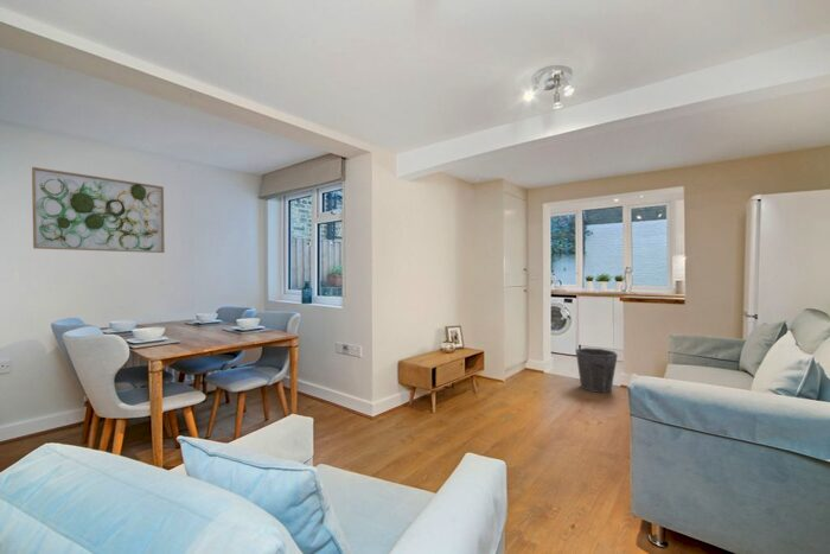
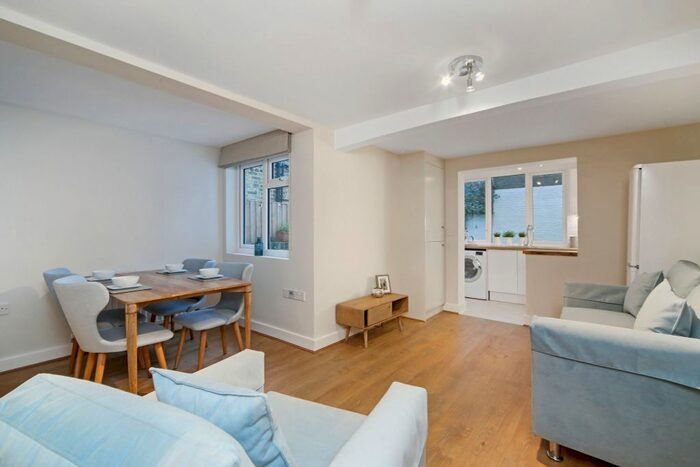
- waste bin [575,346,619,394]
- wall art [31,166,166,254]
